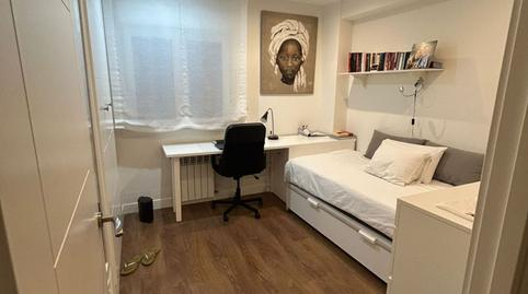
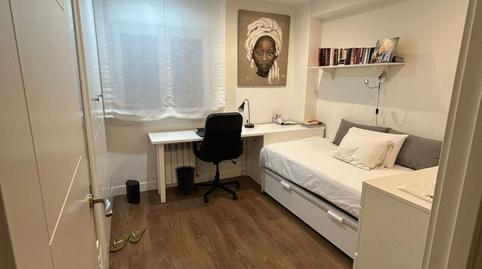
+ wastebasket [174,165,197,196]
